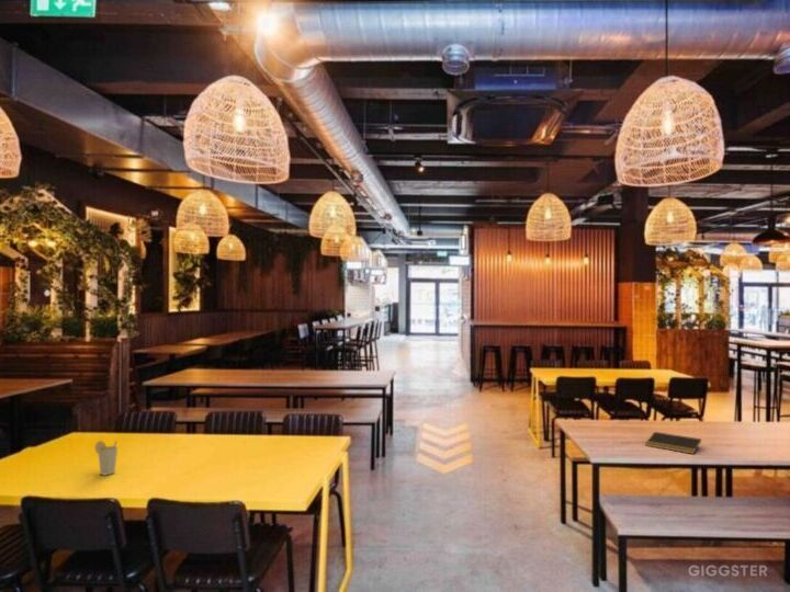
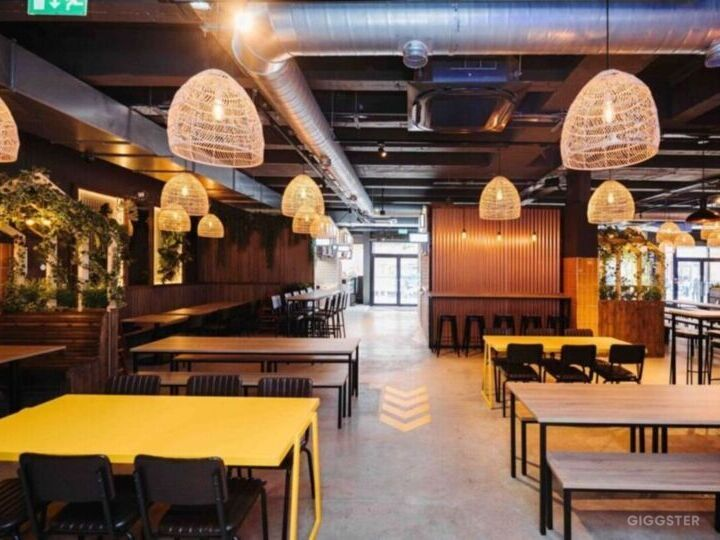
- notepad [644,431,702,455]
- cup [94,440,119,477]
